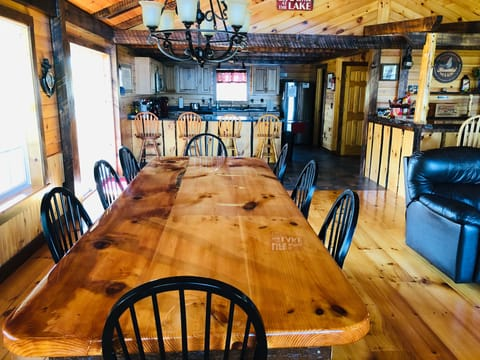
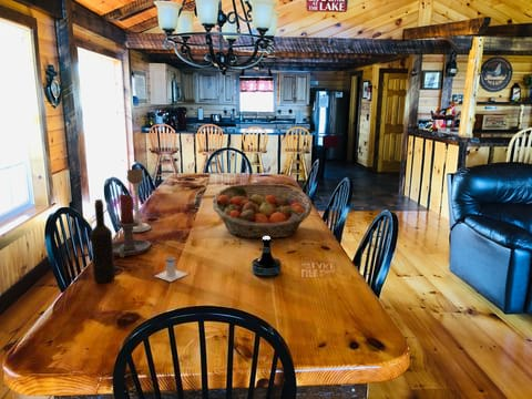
+ candle holder [113,194,151,258]
+ fruit basket [212,183,314,239]
+ wine bottle [90,198,116,284]
+ tequila bottle [250,237,283,278]
+ candle holder [126,168,152,233]
+ salt shaker [154,256,188,283]
